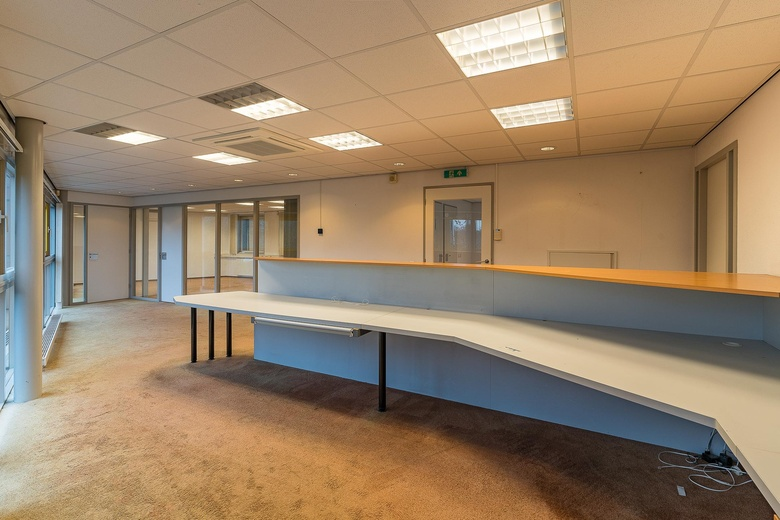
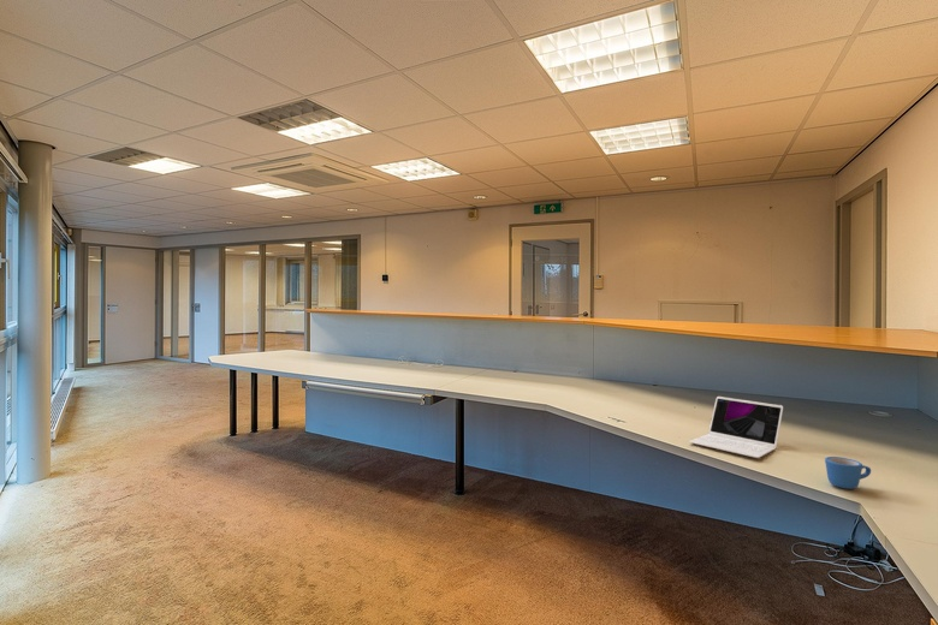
+ laptop [688,395,784,459]
+ mug [824,456,872,490]
